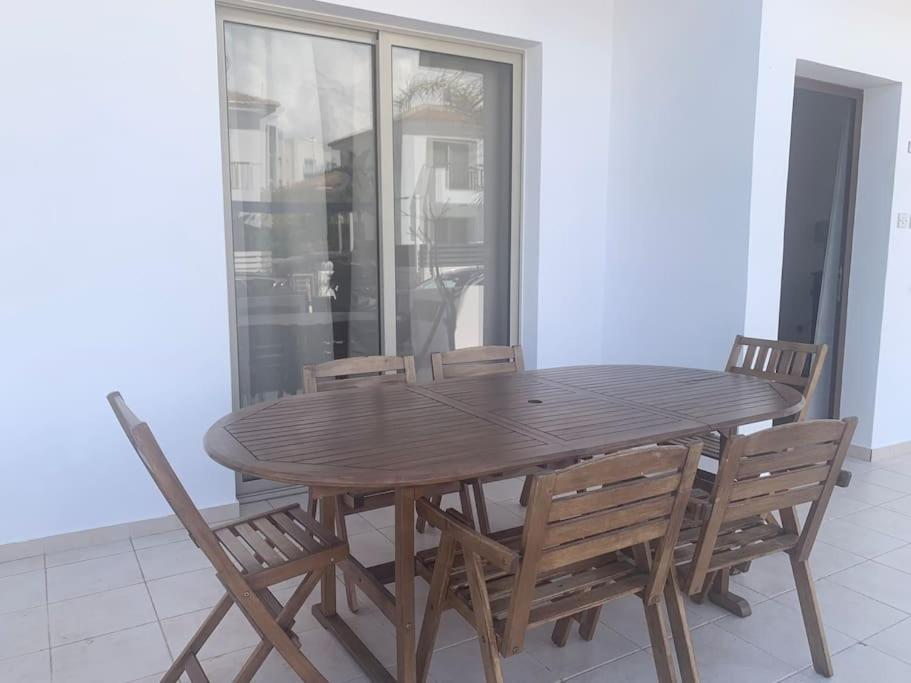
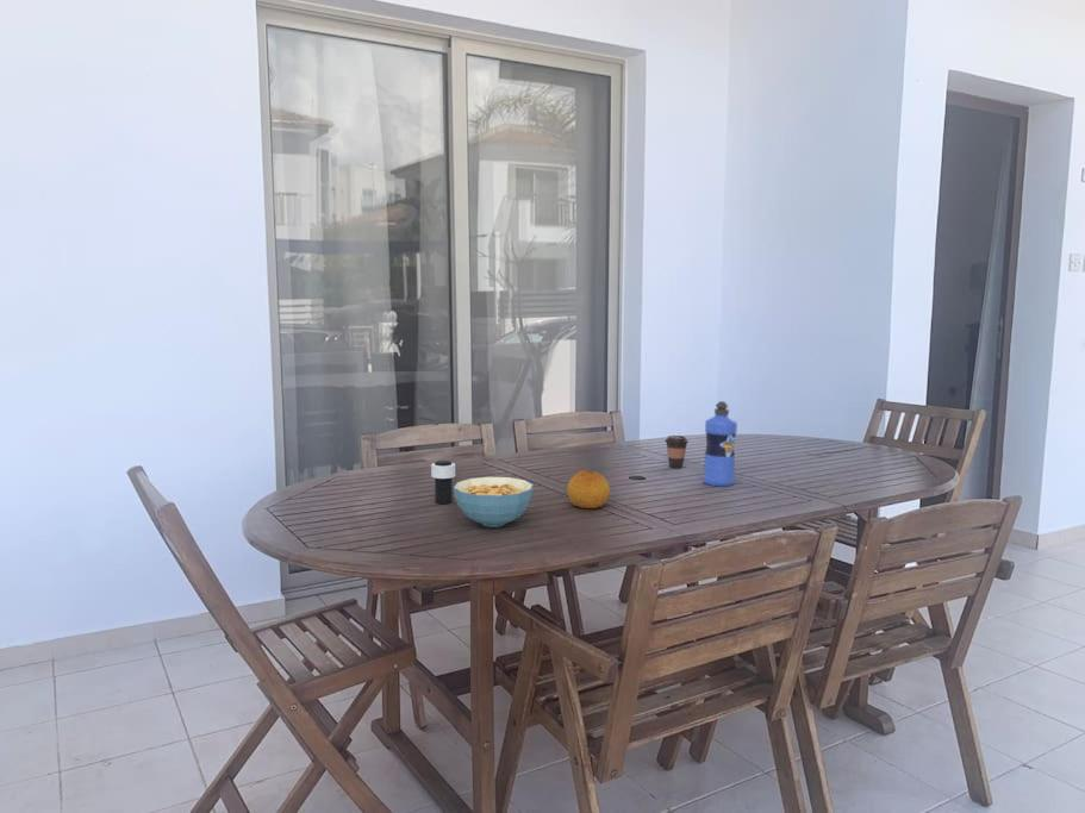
+ fruit [566,469,611,509]
+ cereal bowl [453,476,535,529]
+ coffee cup [665,434,690,469]
+ water bottle [703,400,738,488]
+ cup [430,459,456,505]
